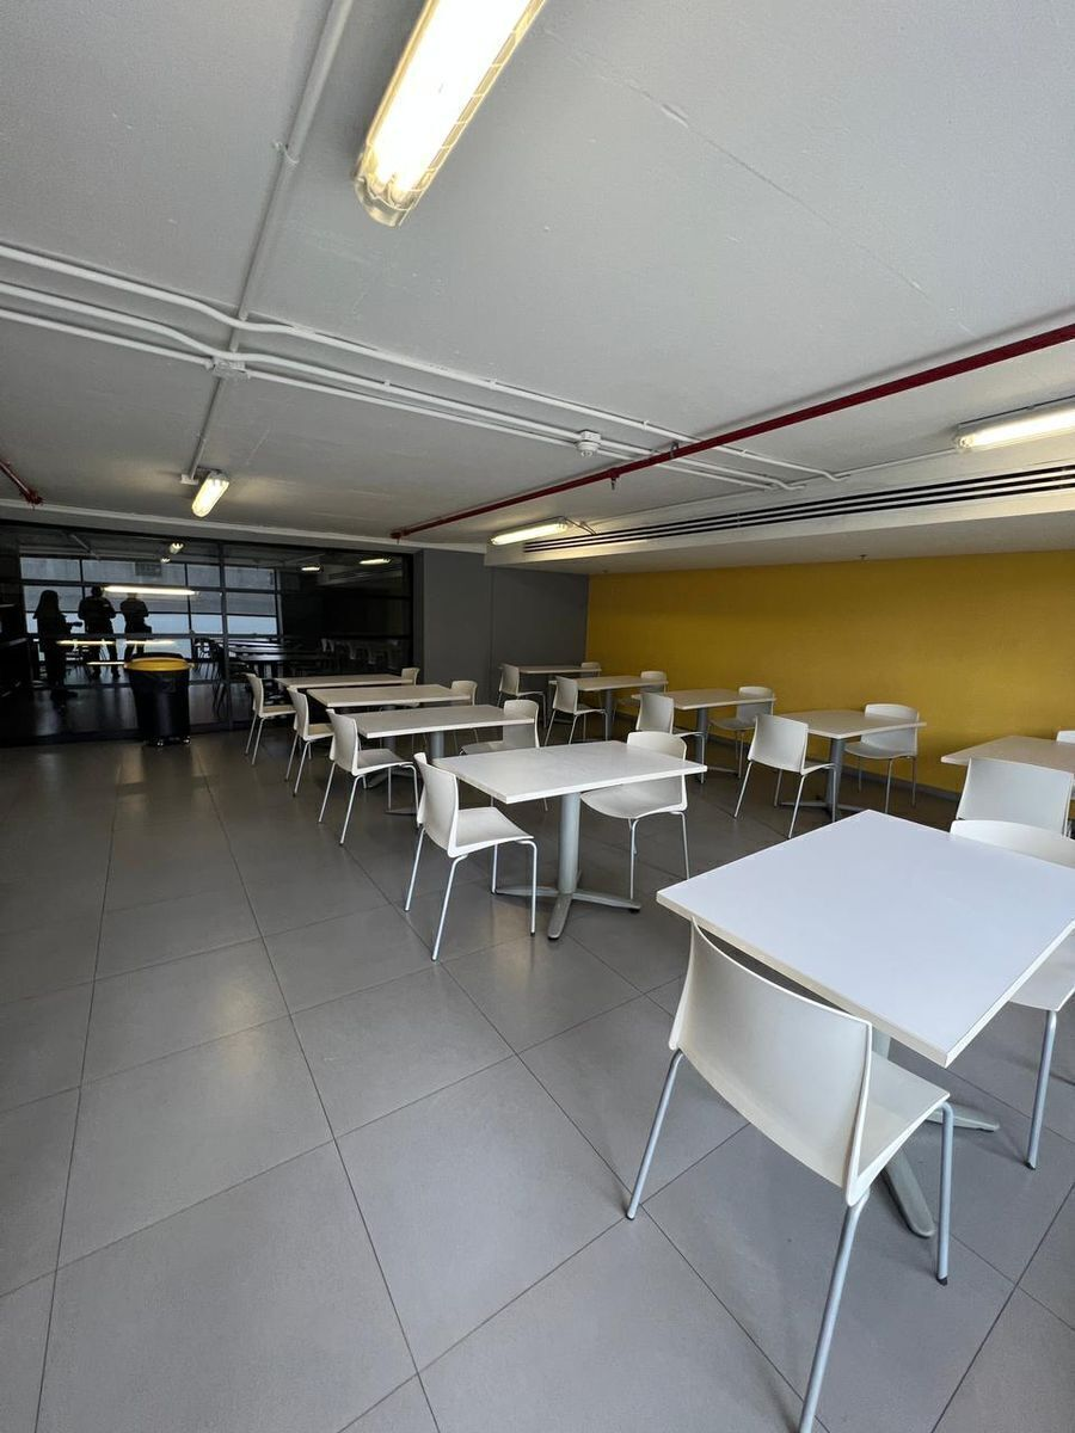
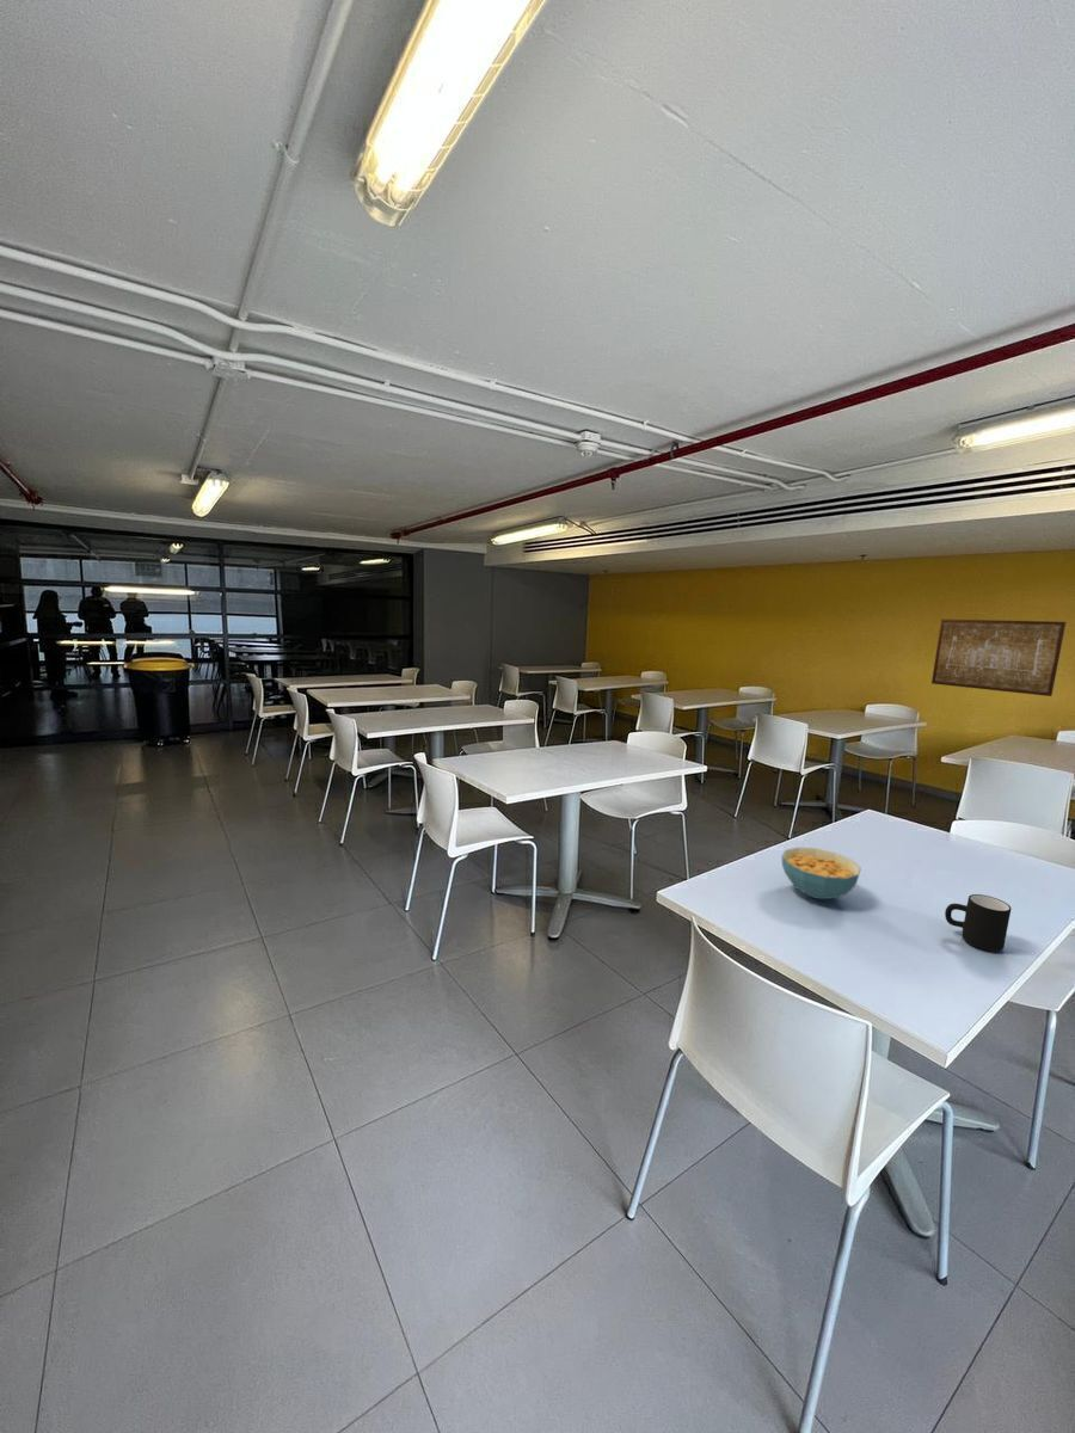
+ wall art [930,619,1067,697]
+ cereal bowl [780,847,862,900]
+ mug [944,893,1013,953]
